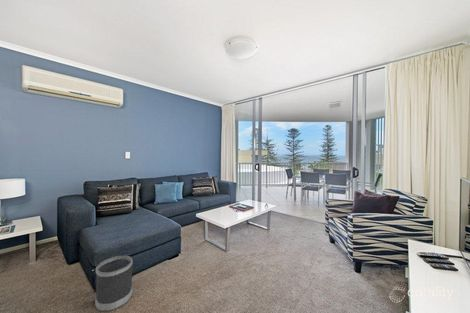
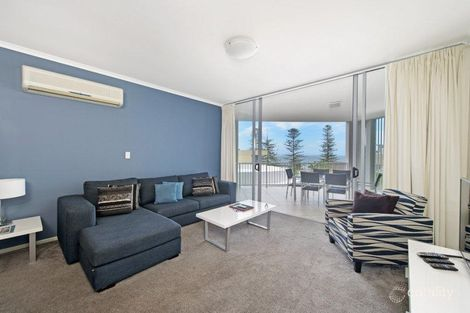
- wastebasket [94,255,134,313]
